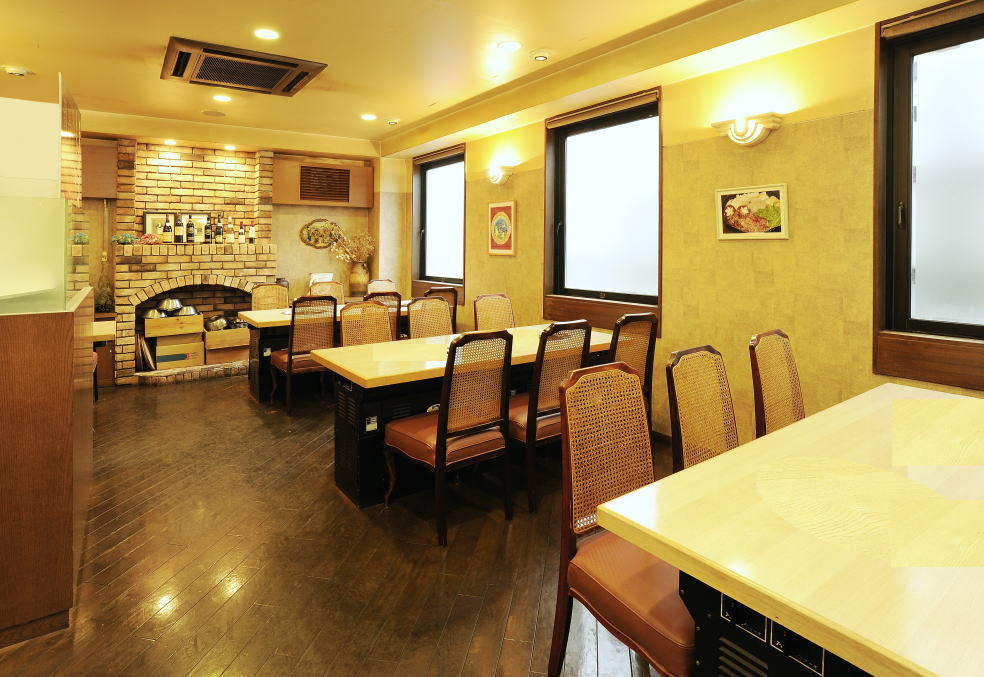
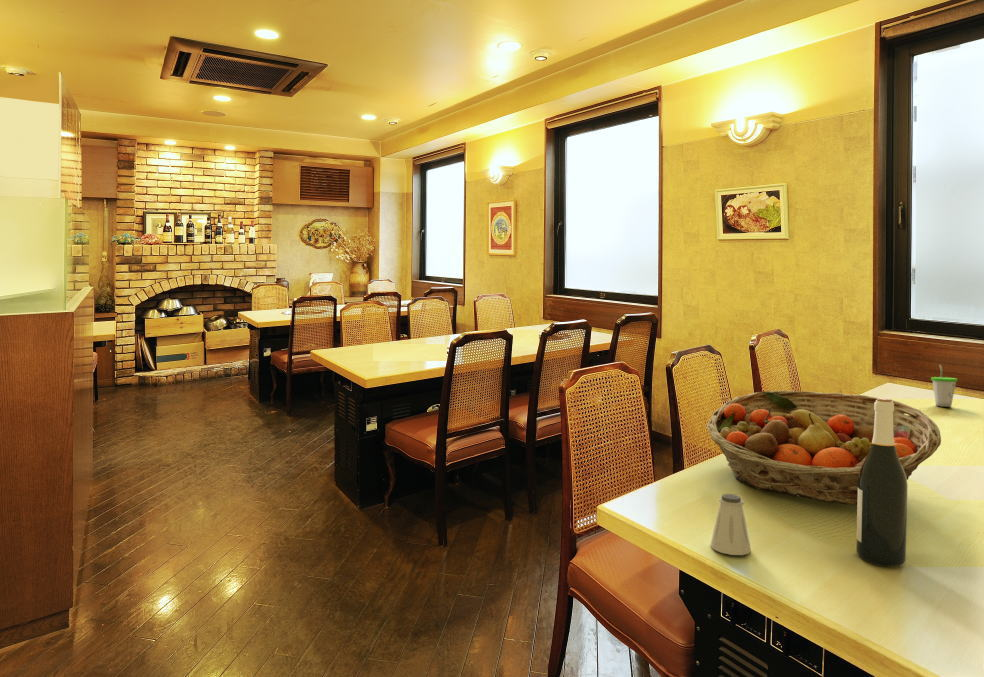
+ wine bottle [855,397,909,568]
+ fruit basket [706,390,942,506]
+ cup [930,364,959,408]
+ saltshaker [709,493,752,556]
